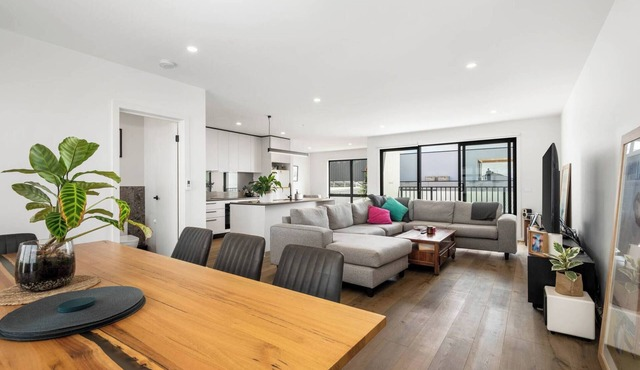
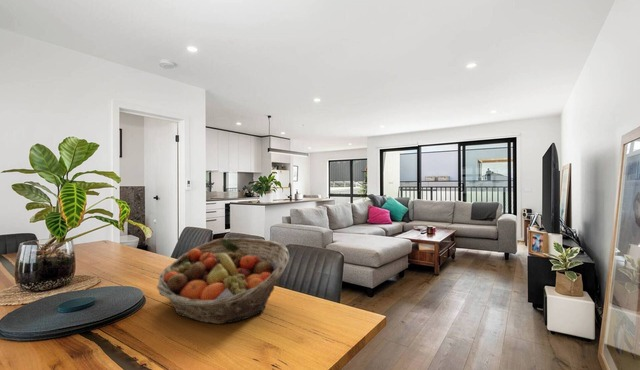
+ fruit basket [156,237,290,325]
